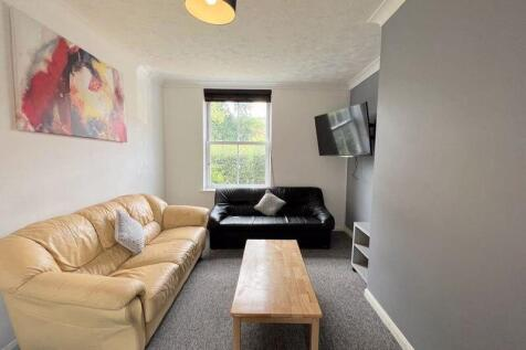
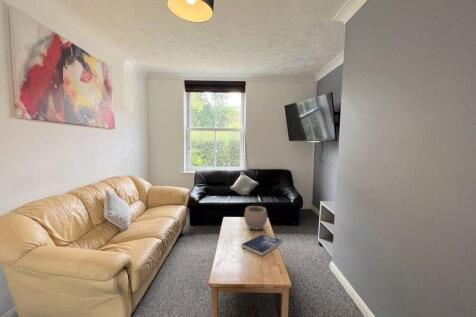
+ plant pot [243,201,268,230]
+ book [241,233,284,257]
